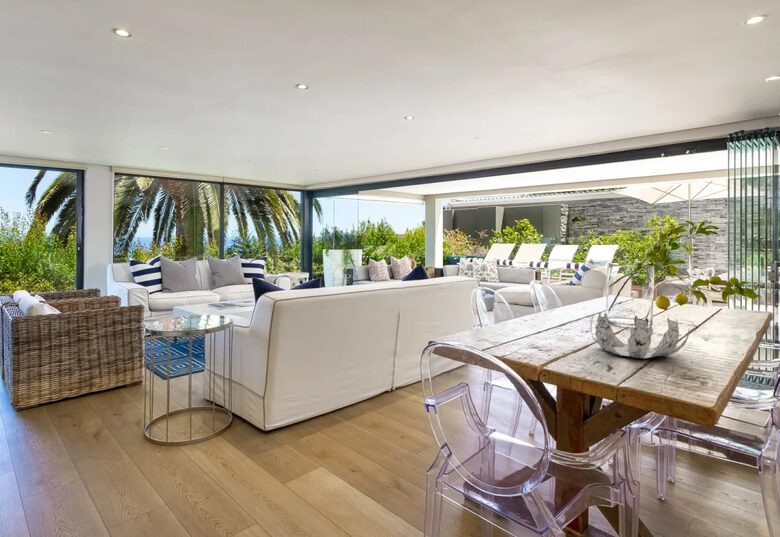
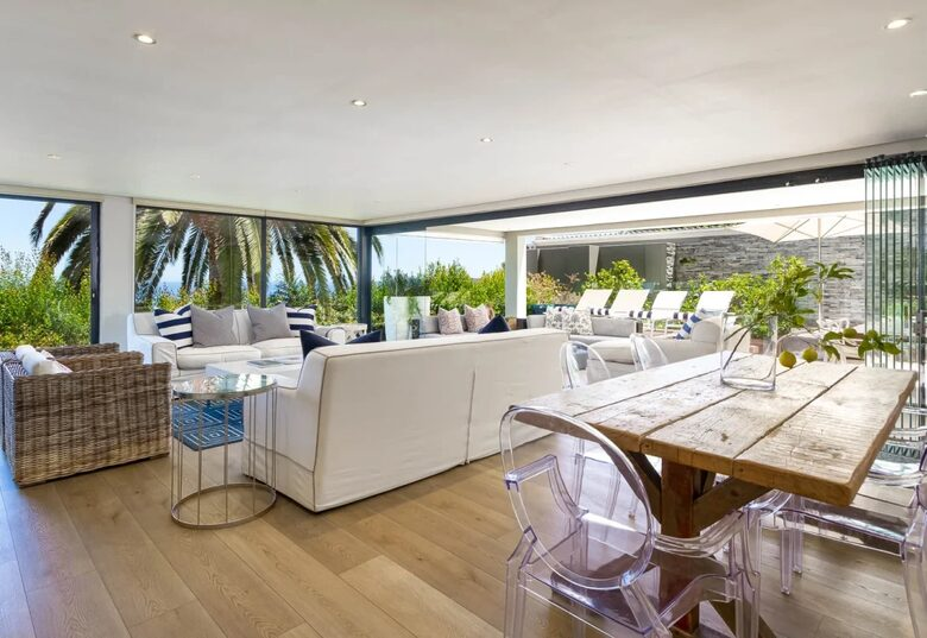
- decorative bowl [589,311,690,359]
